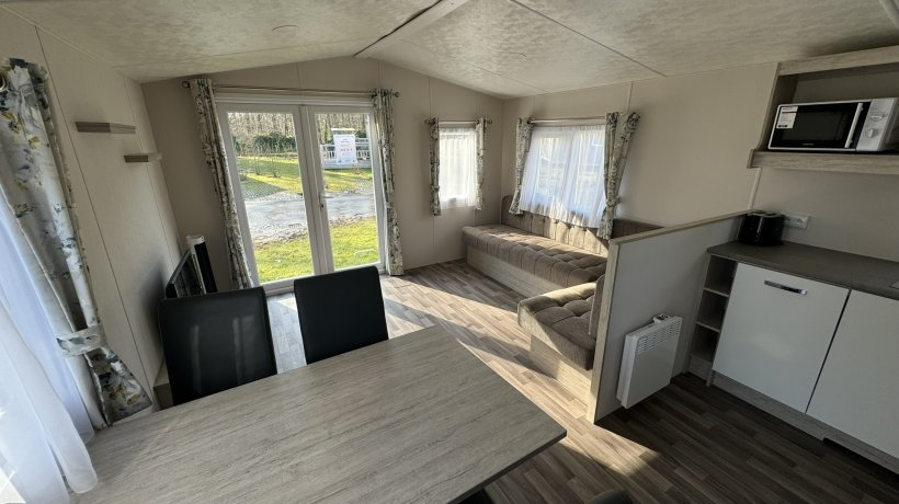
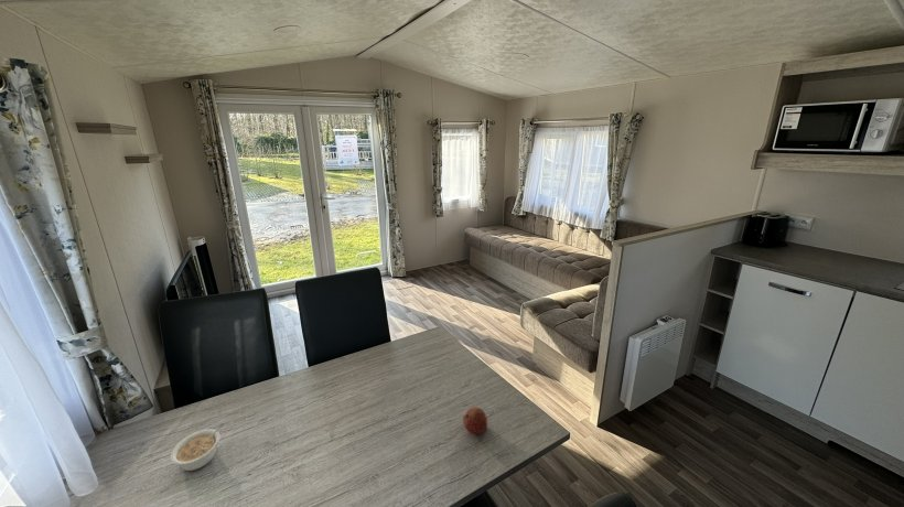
+ legume [170,421,226,472]
+ fruit [462,407,488,434]
